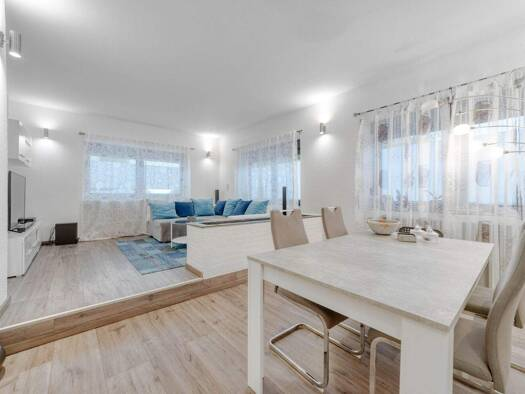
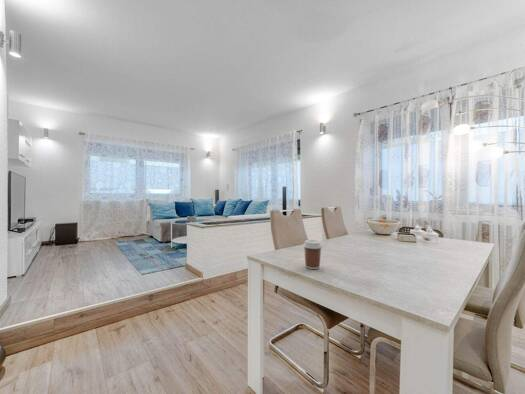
+ coffee cup [302,239,324,270]
